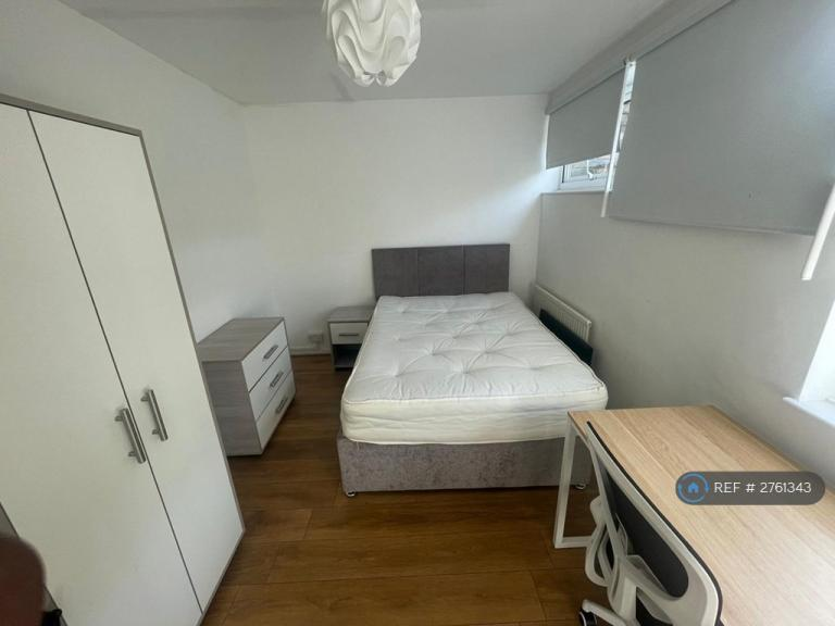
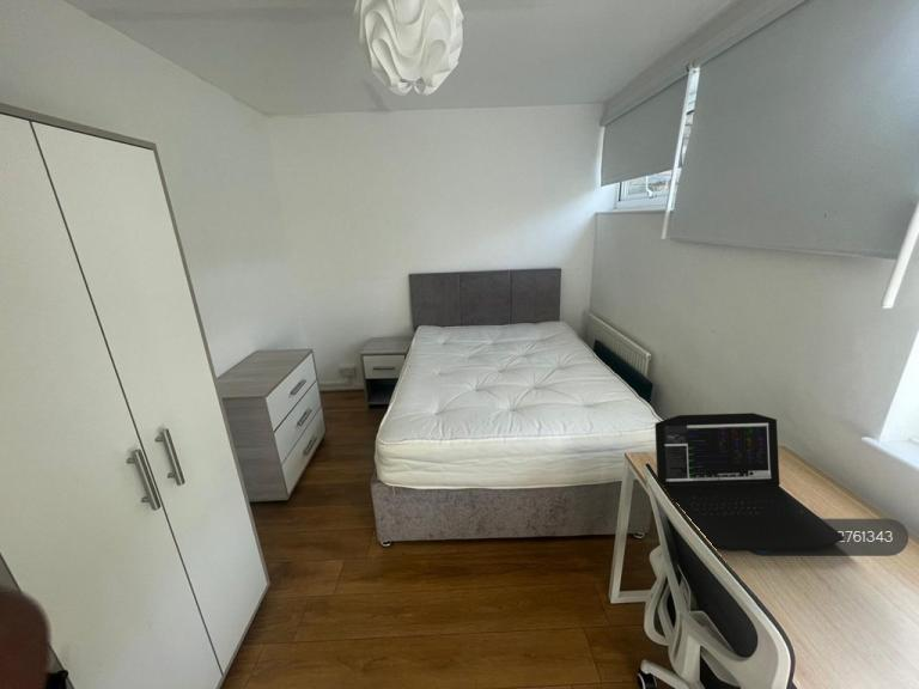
+ laptop [653,411,845,553]
